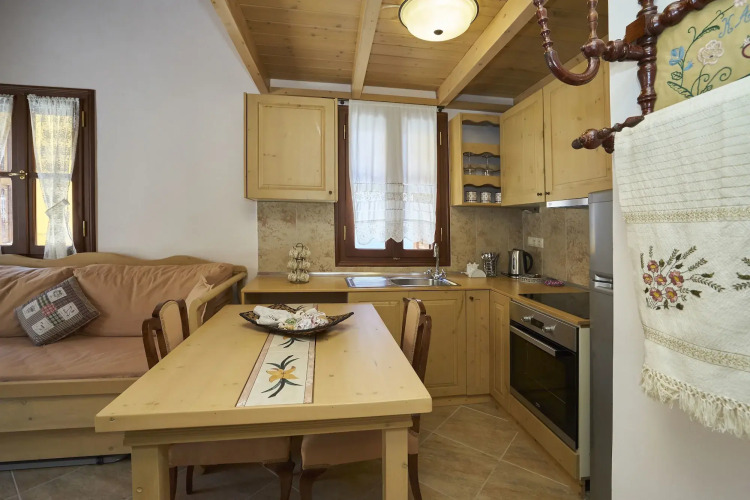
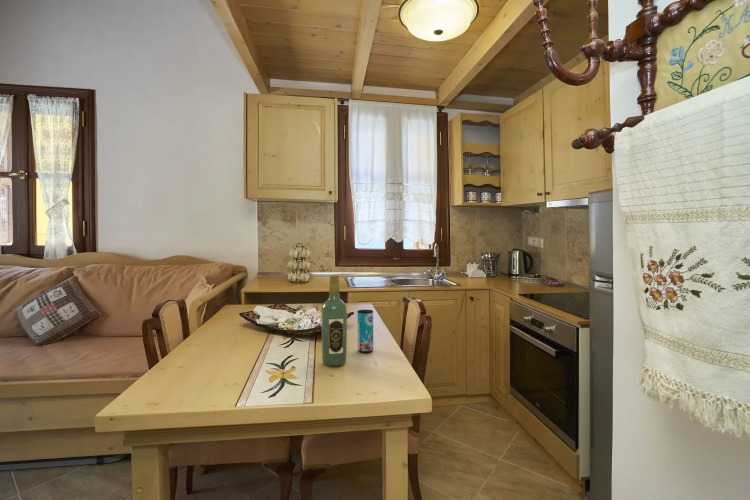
+ beverage can [356,309,374,354]
+ wine bottle [320,274,348,367]
